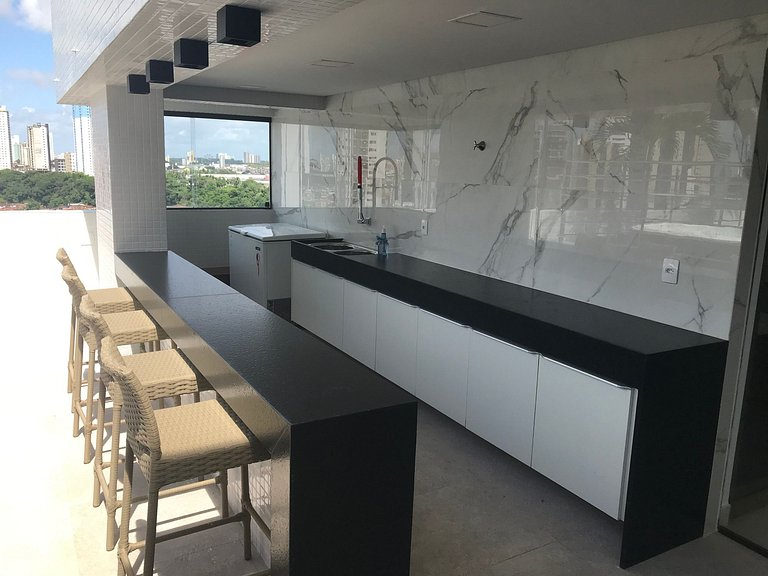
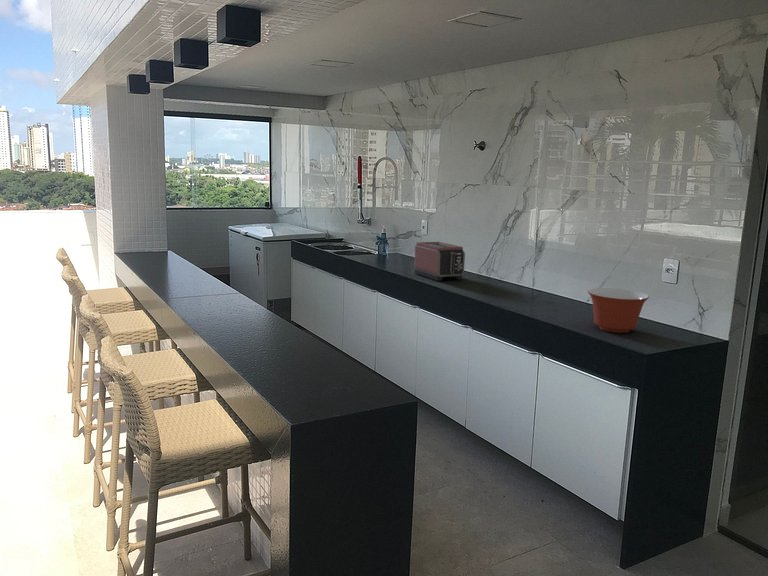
+ mixing bowl [587,287,650,334]
+ toaster [413,241,466,282]
